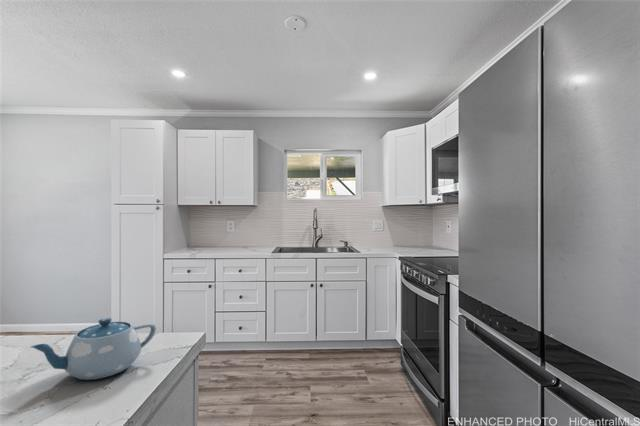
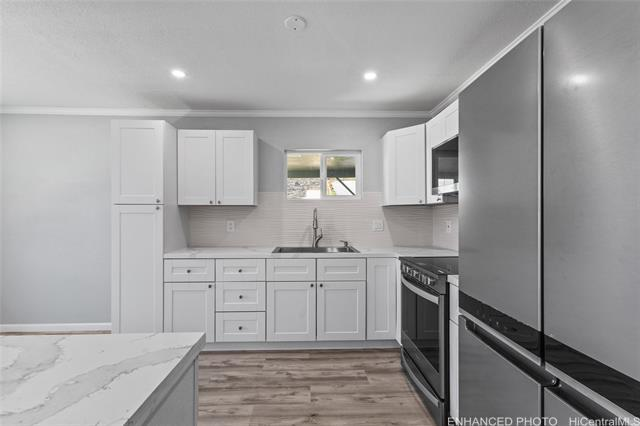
- chinaware [30,317,157,381]
